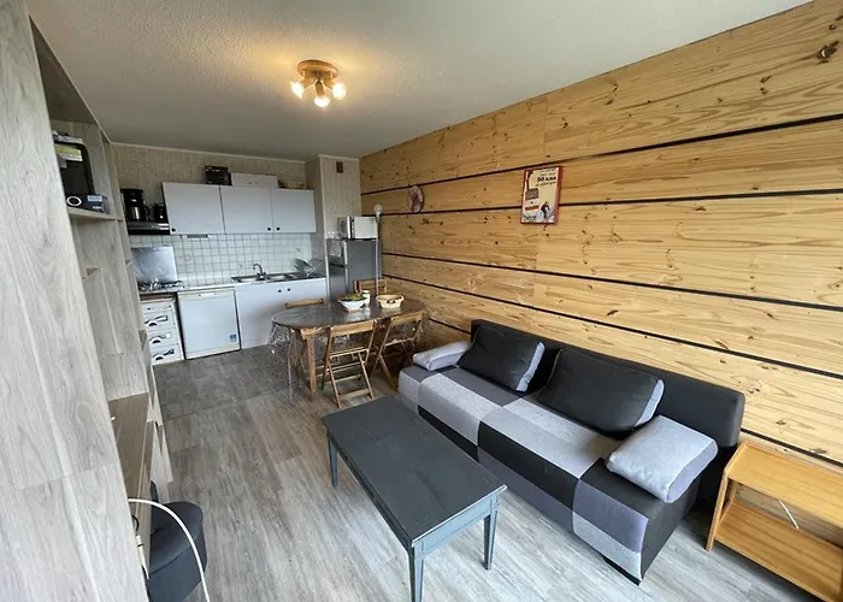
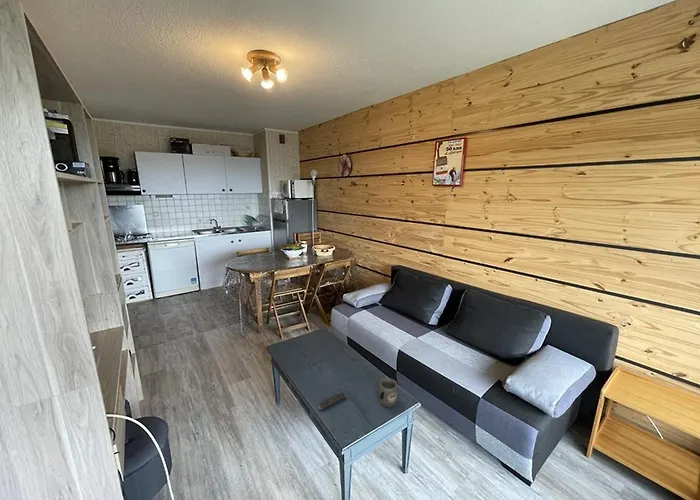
+ mug [378,377,398,408]
+ remote control [318,392,348,410]
